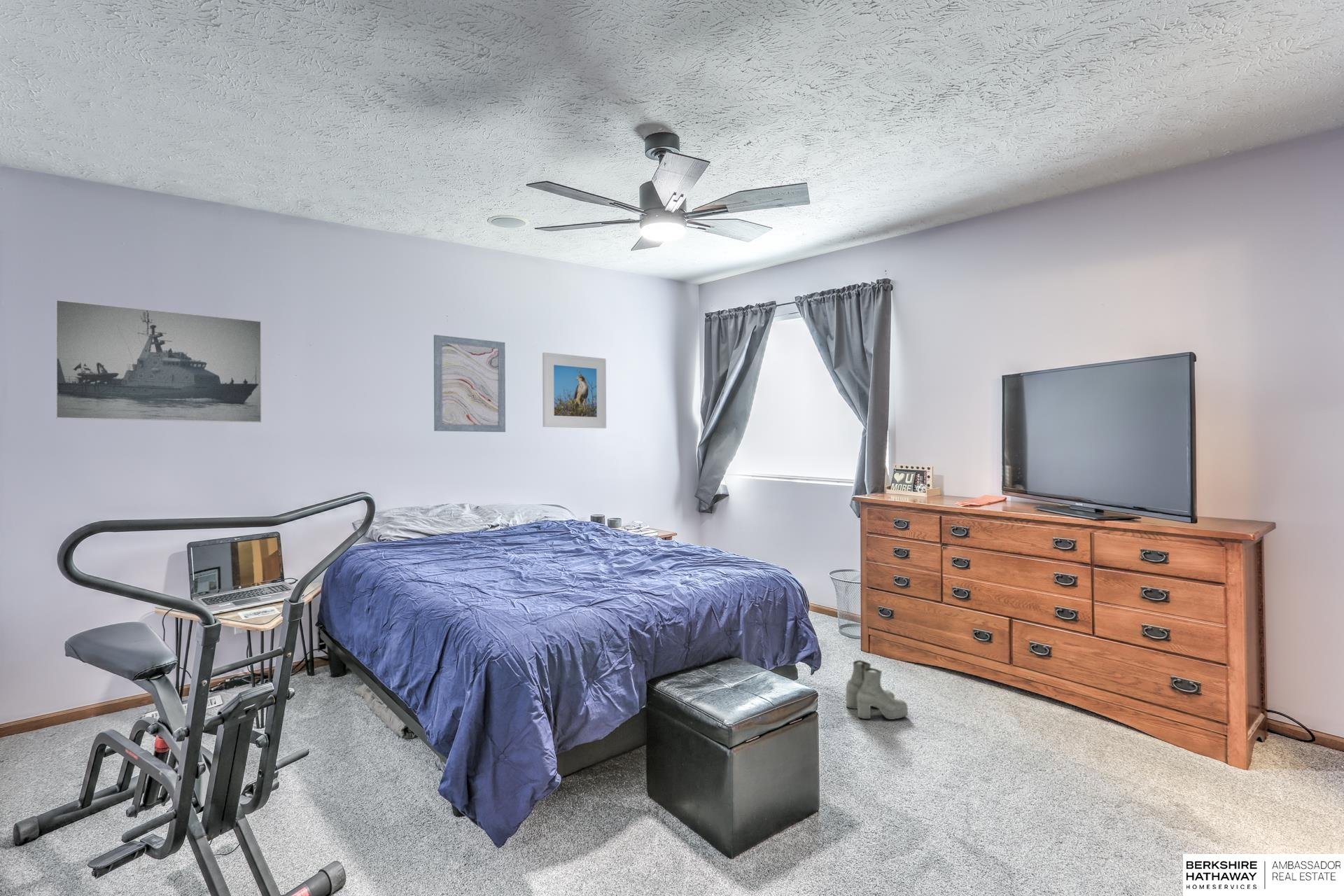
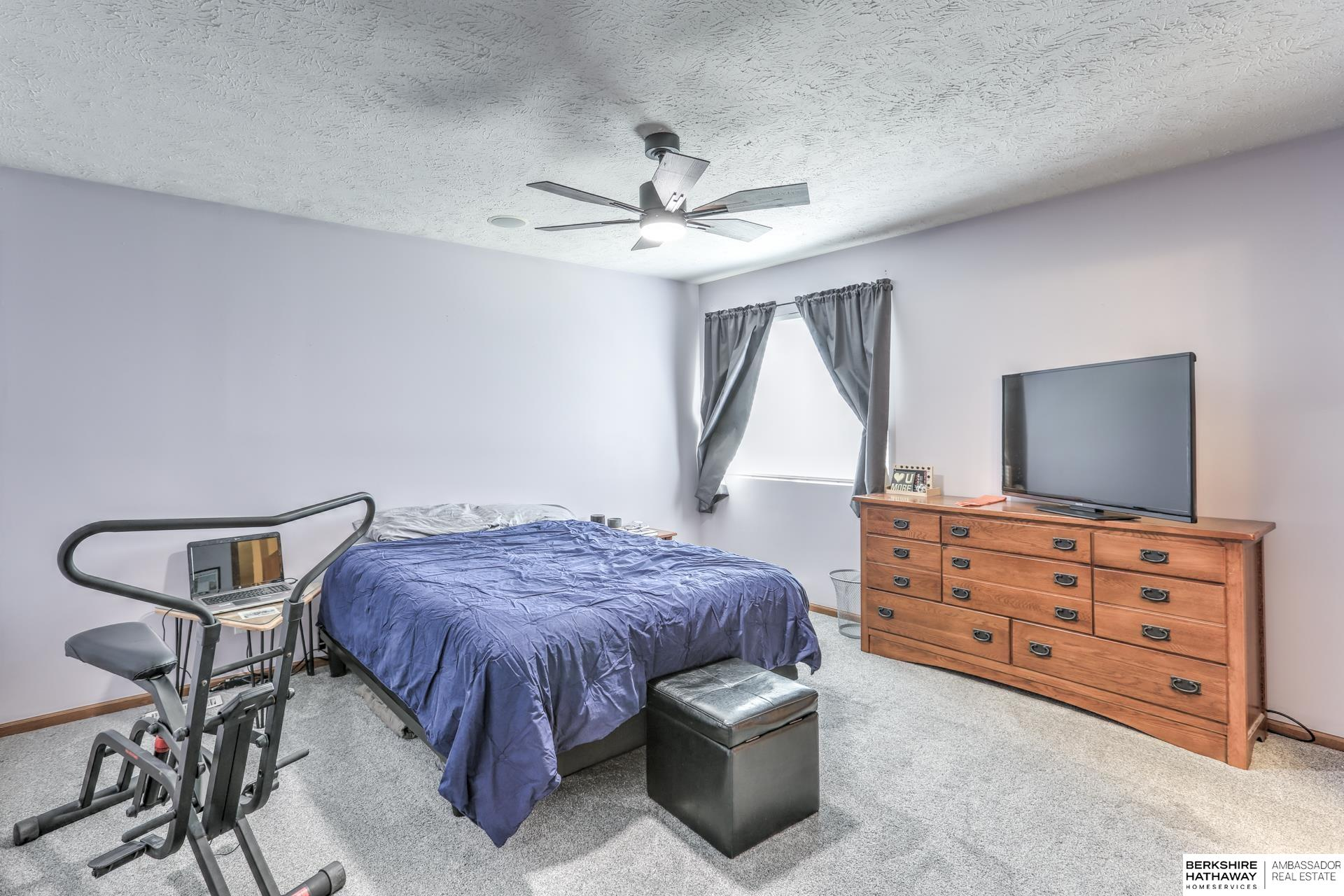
- boots [846,659,909,720]
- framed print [55,299,262,423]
- wall art [433,334,506,433]
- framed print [542,352,607,429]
